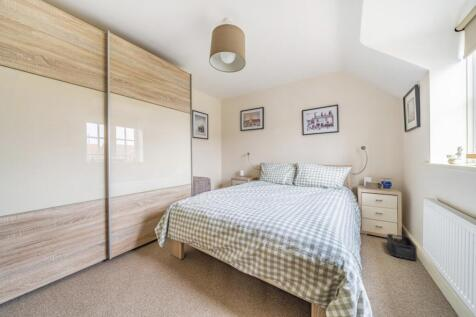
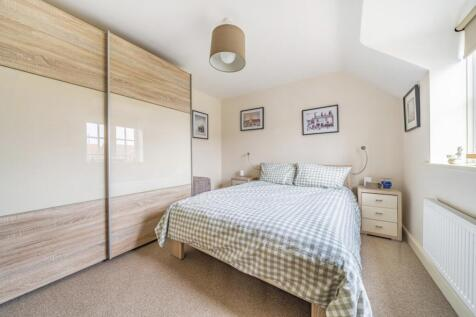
- storage bin [386,233,418,261]
